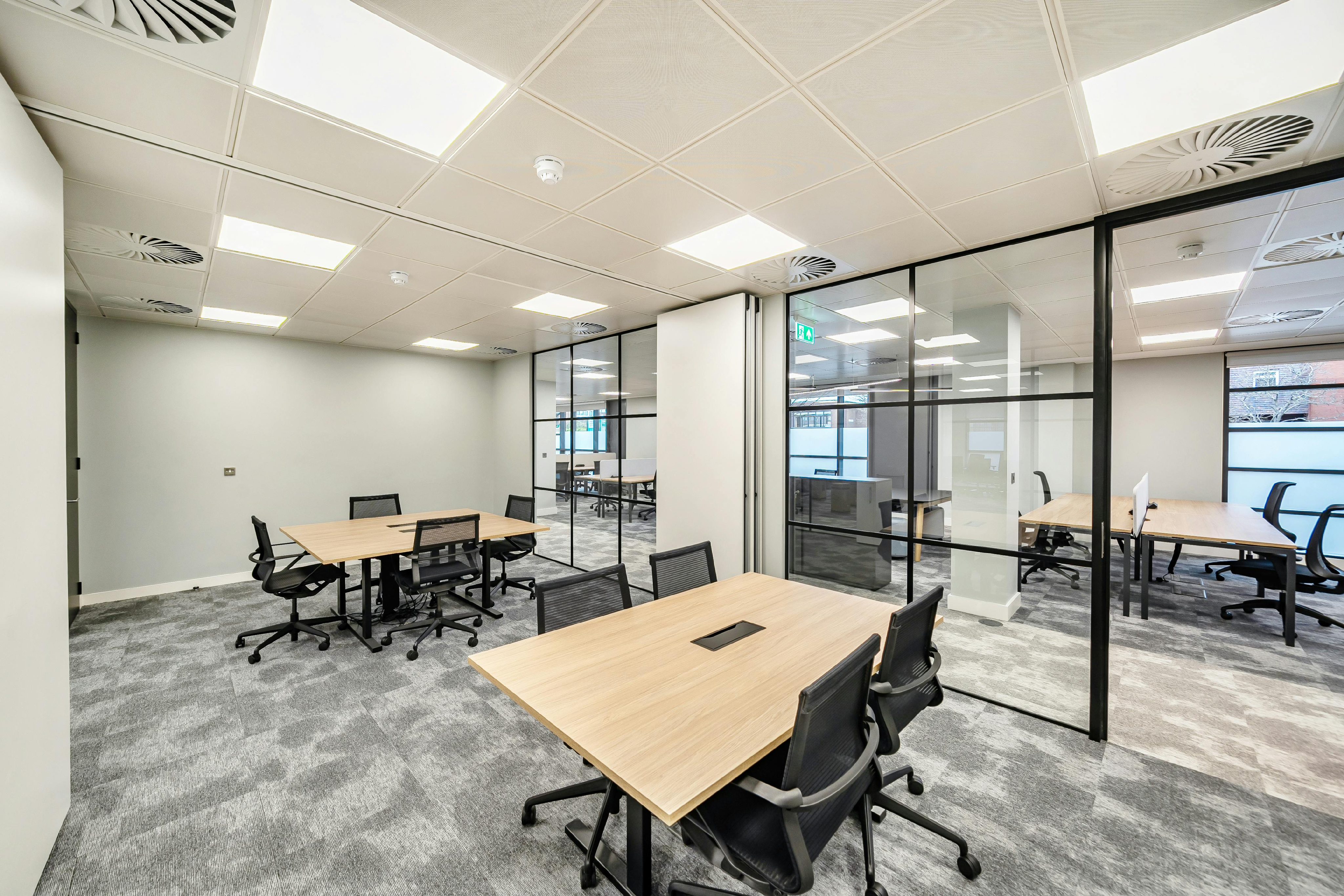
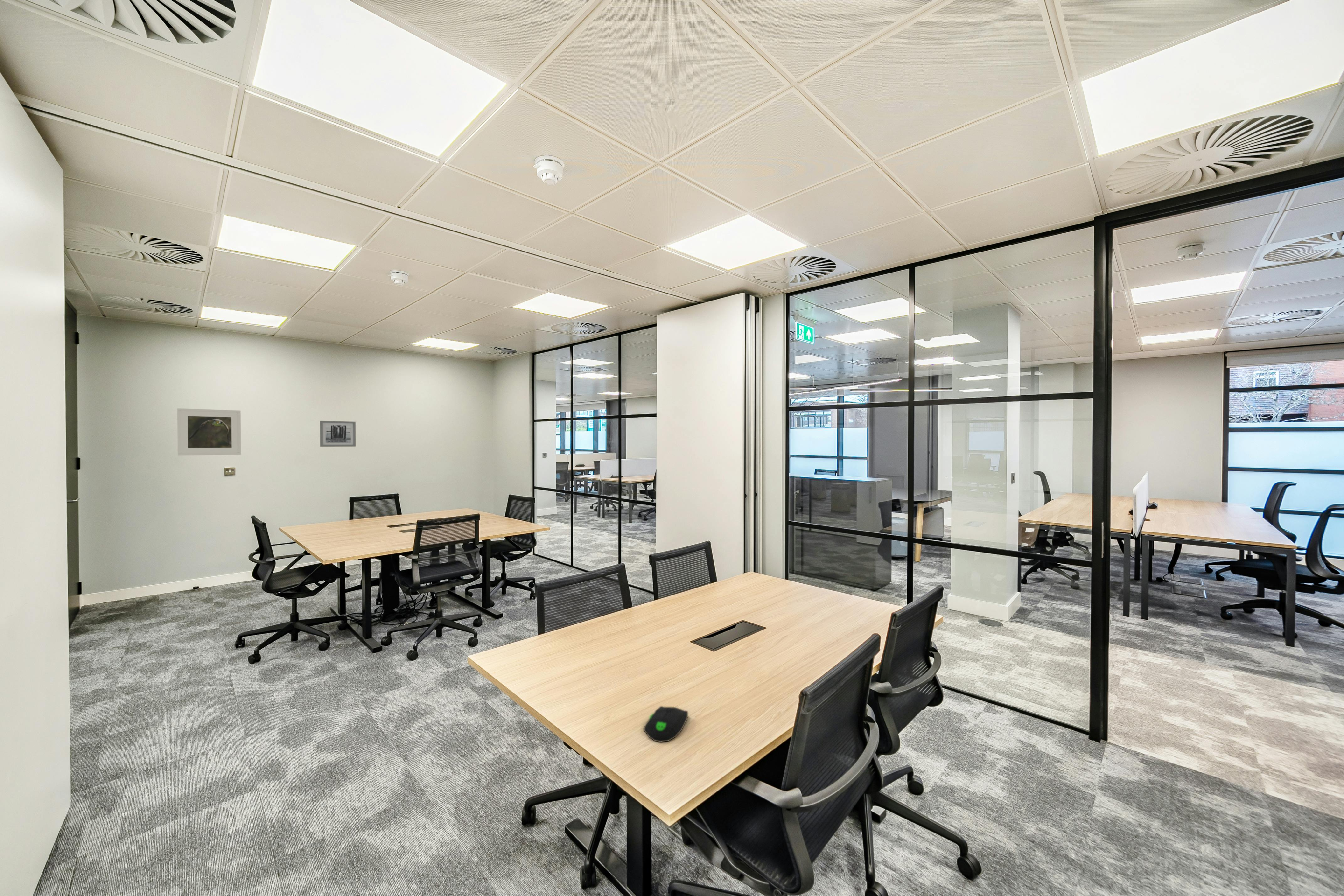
+ computer mouse [643,706,688,742]
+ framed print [177,408,241,456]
+ wall art [320,420,356,447]
